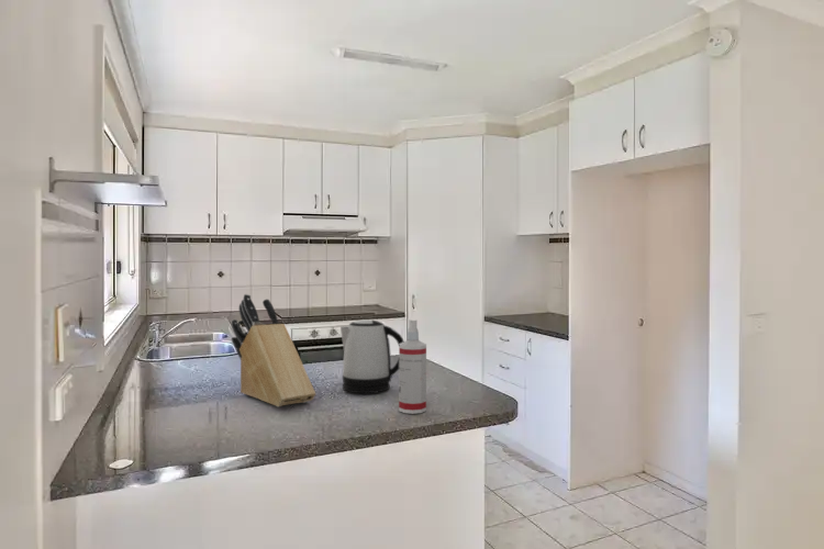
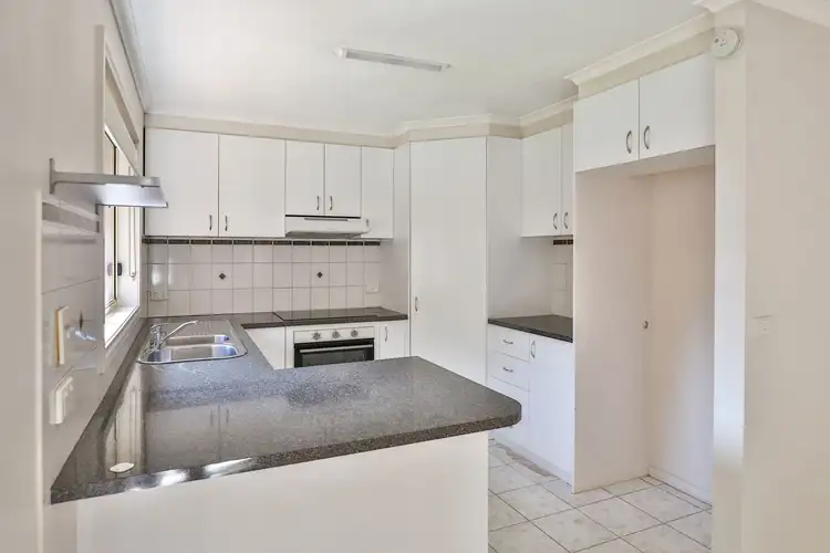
- spray bottle [398,318,427,415]
- kettle [339,318,404,394]
- knife block [231,293,316,408]
